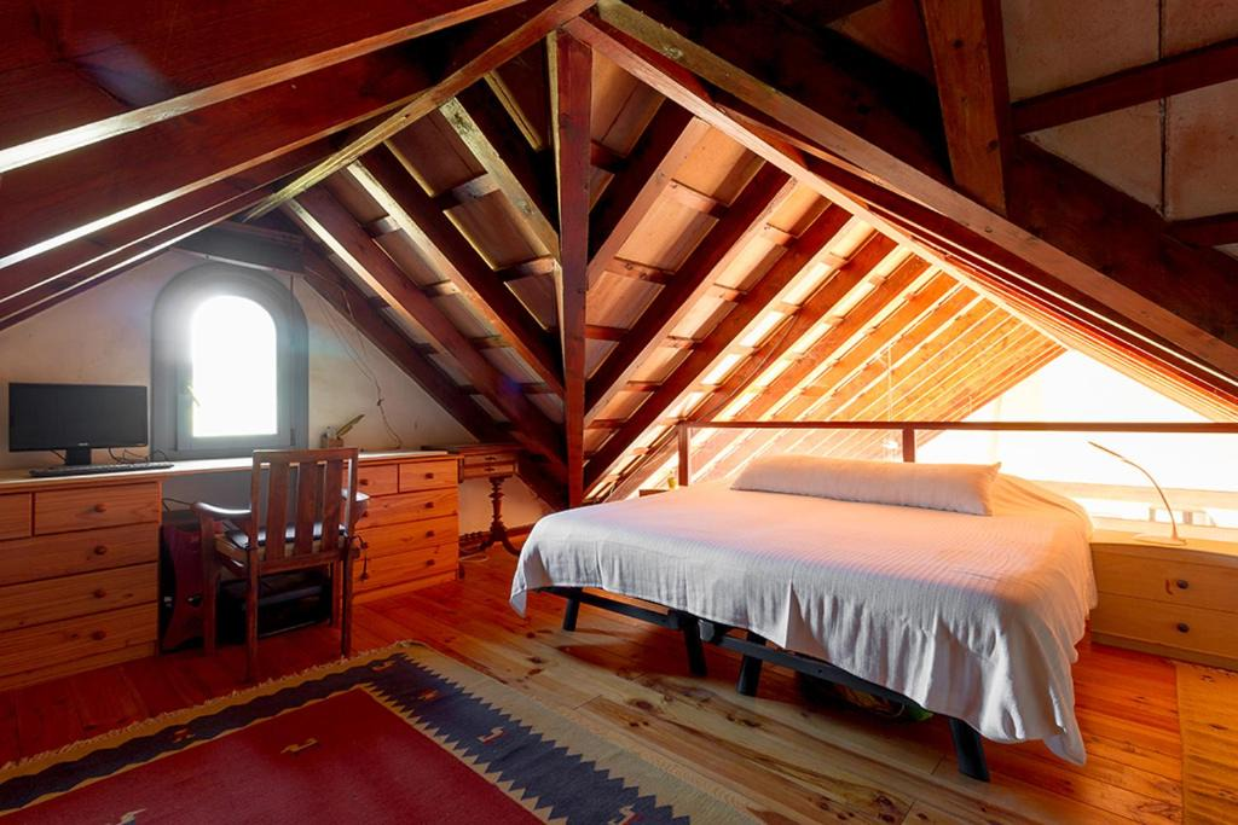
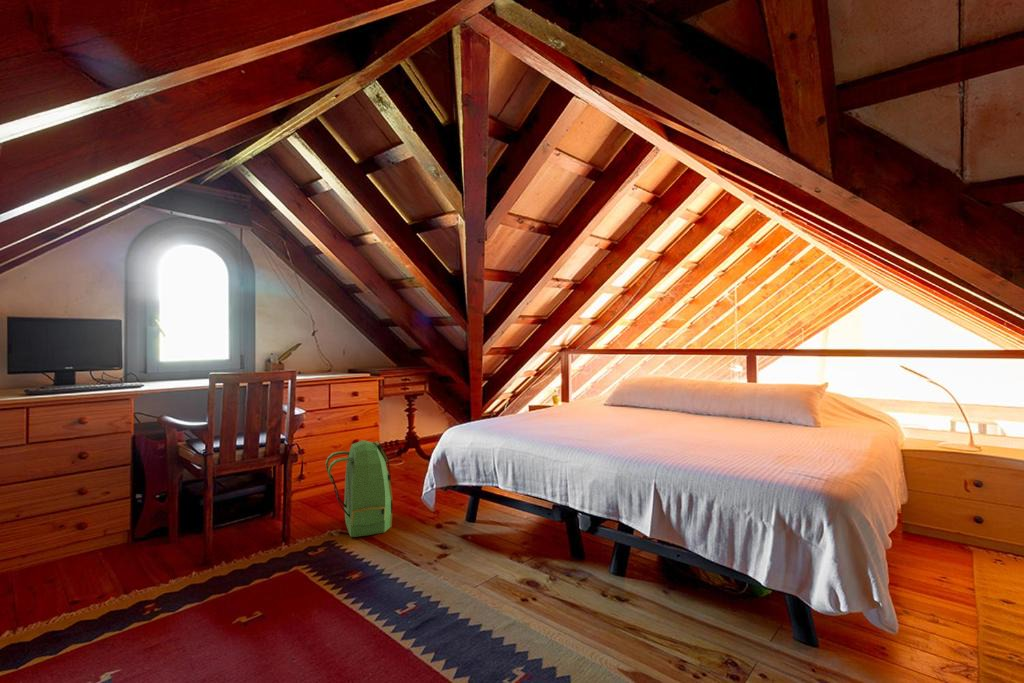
+ backpack [325,439,394,538]
